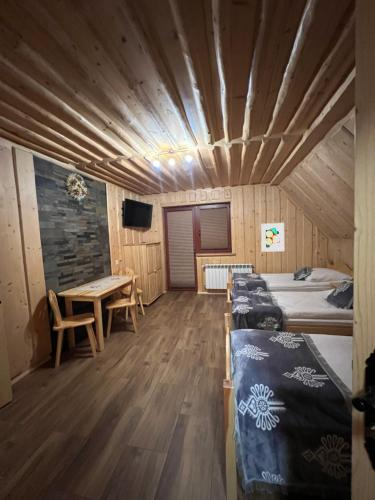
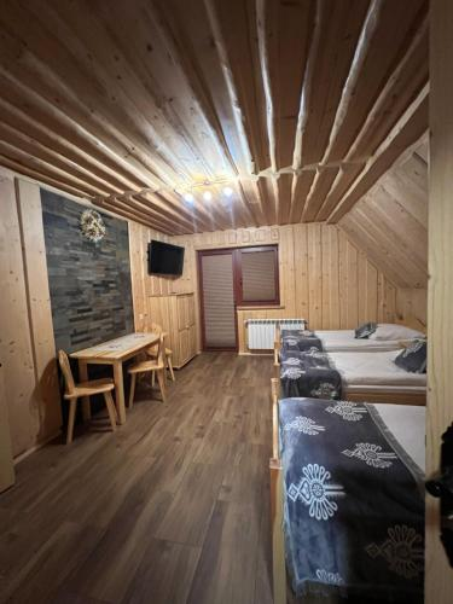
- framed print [260,222,285,253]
